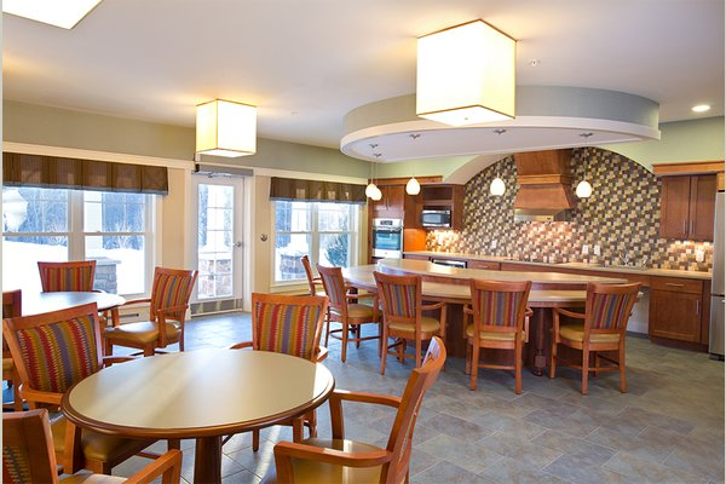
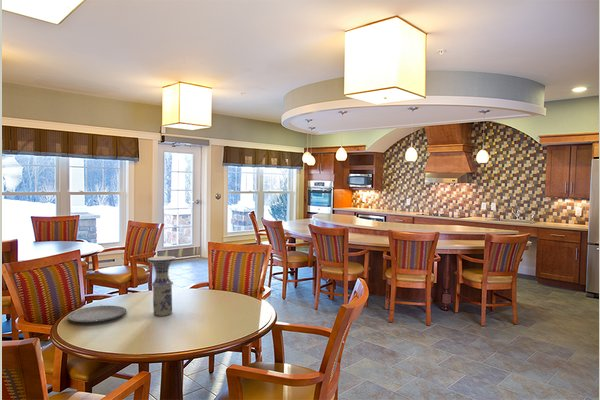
+ plate [66,305,127,323]
+ vase [147,255,177,317]
